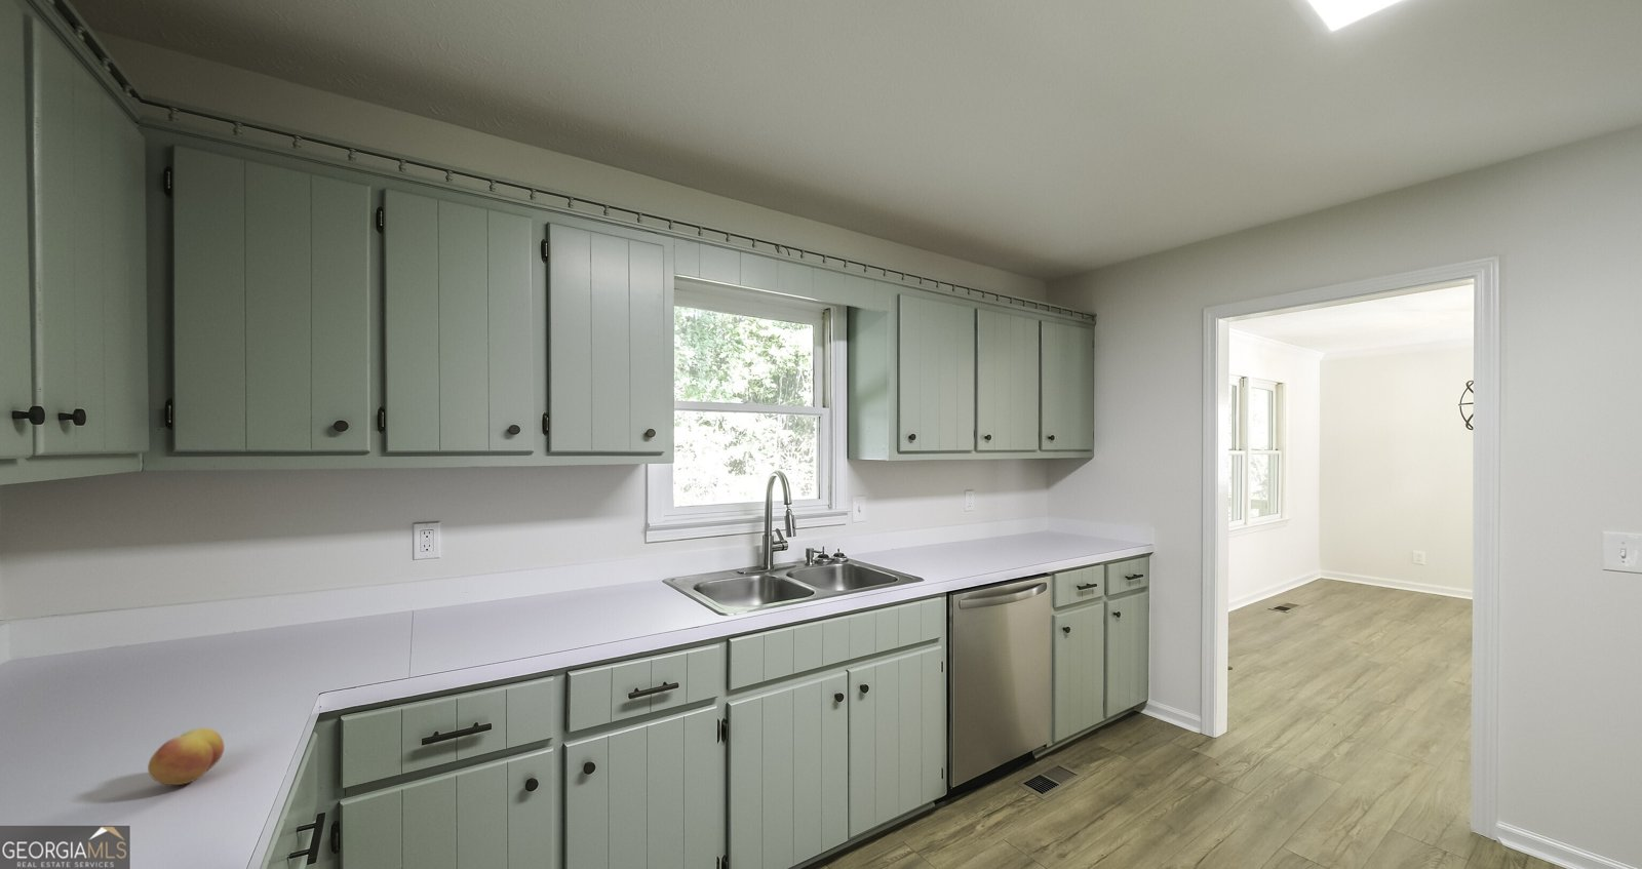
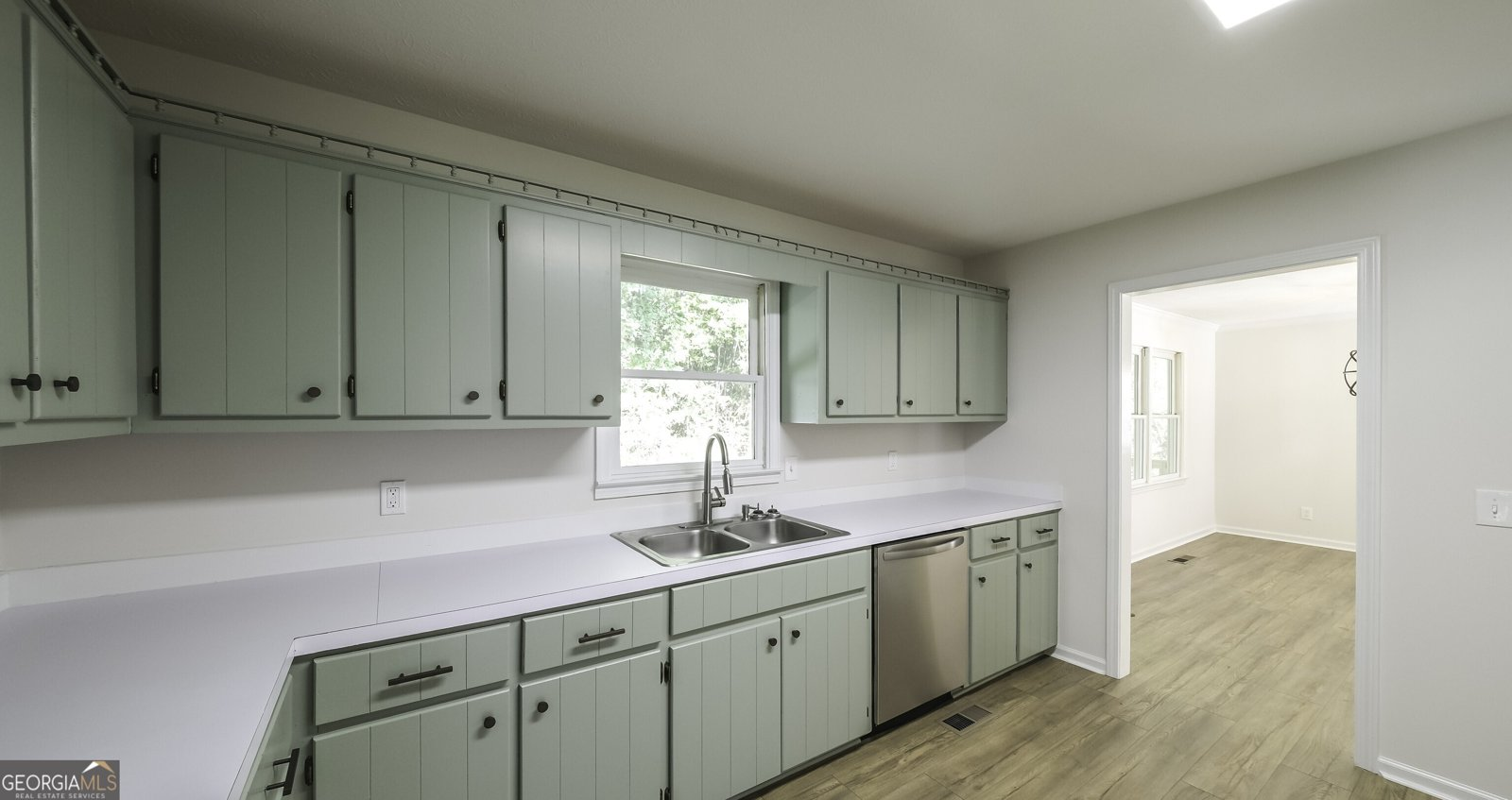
- fruit [147,727,226,785]
